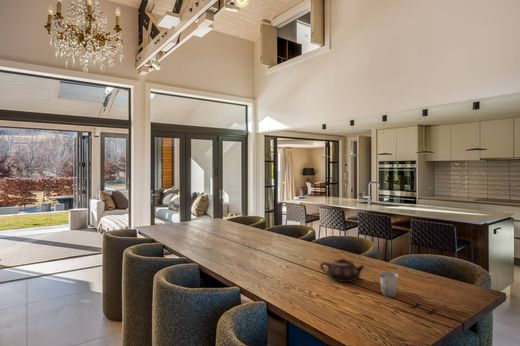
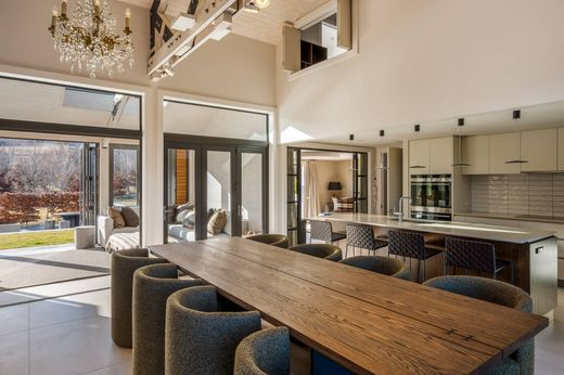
- cup [379,271,399,298]
- teapot [319,258,365,283]
